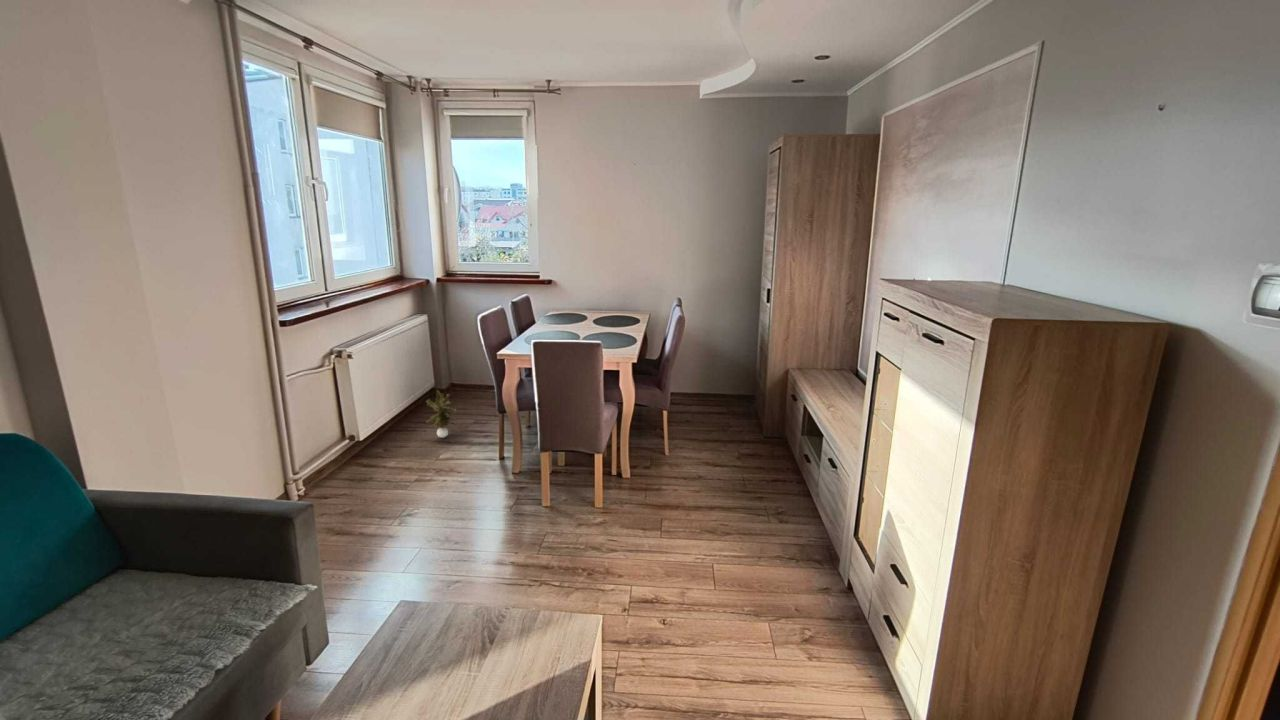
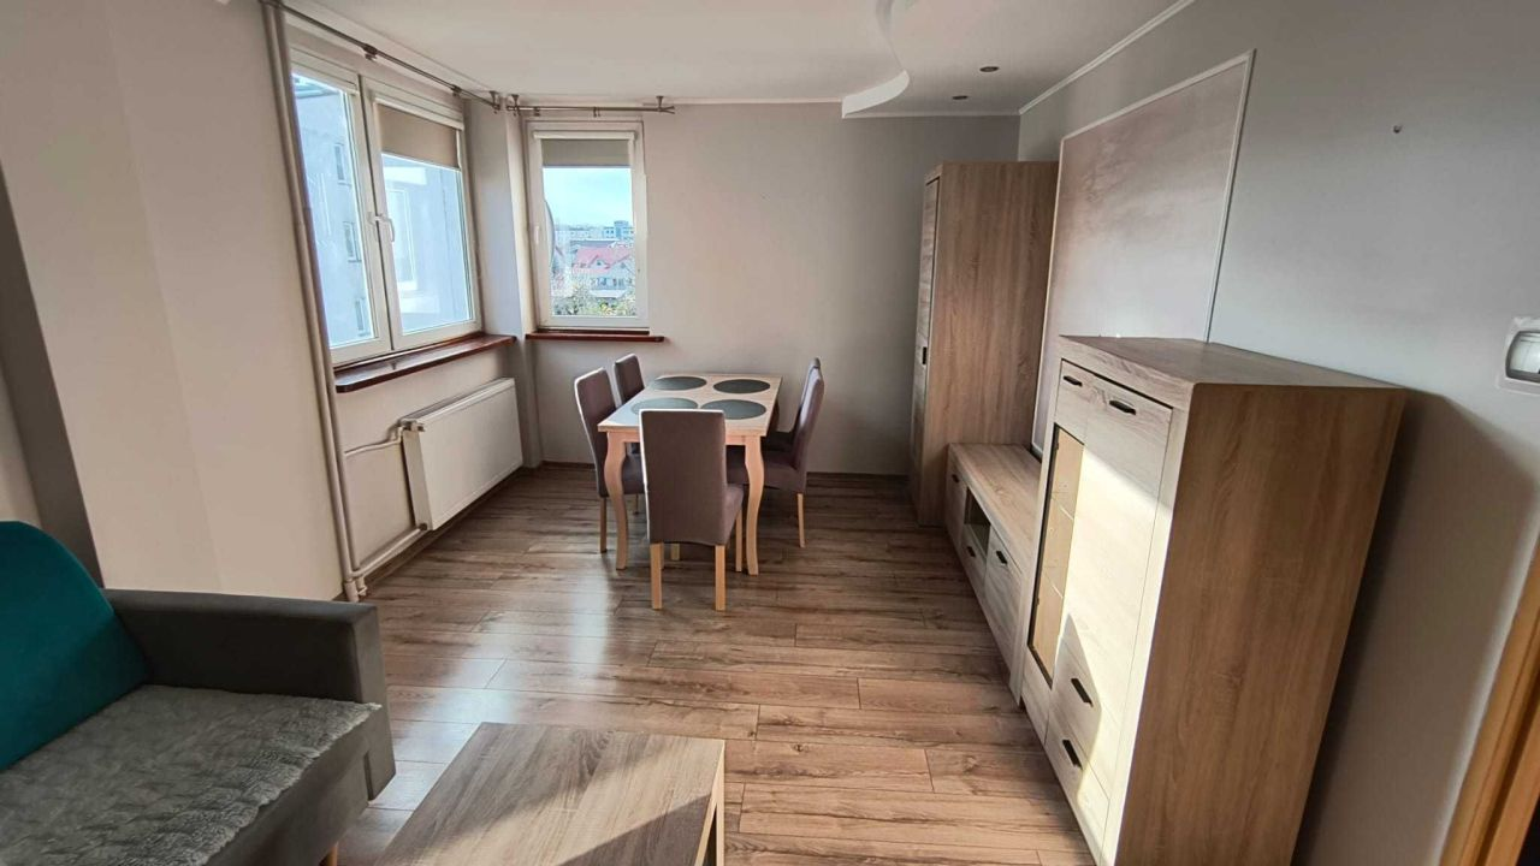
- potted plant [425,388,458,439]
